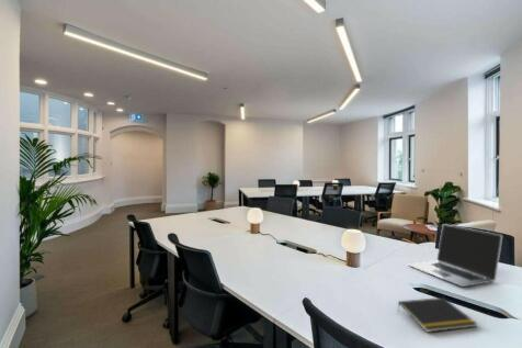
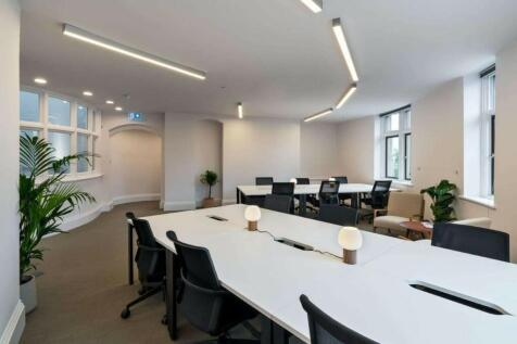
- laptop [407,223,503,288]
- notepad [396,296,478,333]
